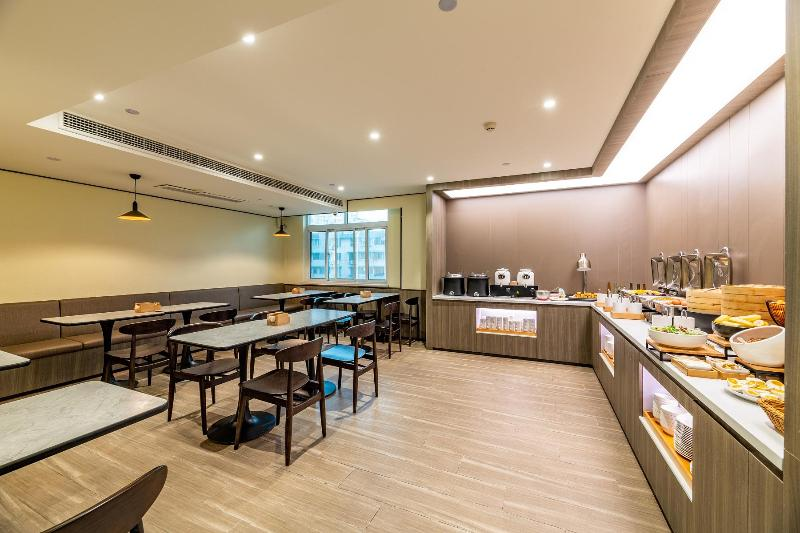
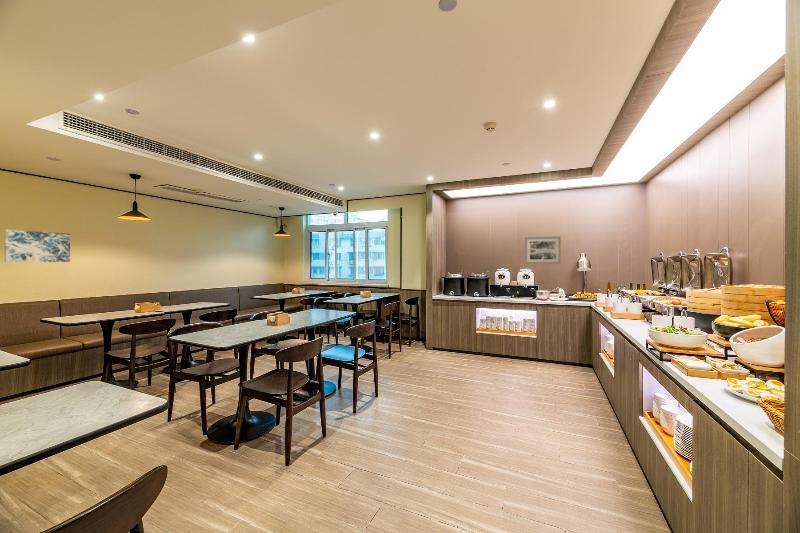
+ wall art [524,235,562,265]
+ wall art [4,229,71,263]
